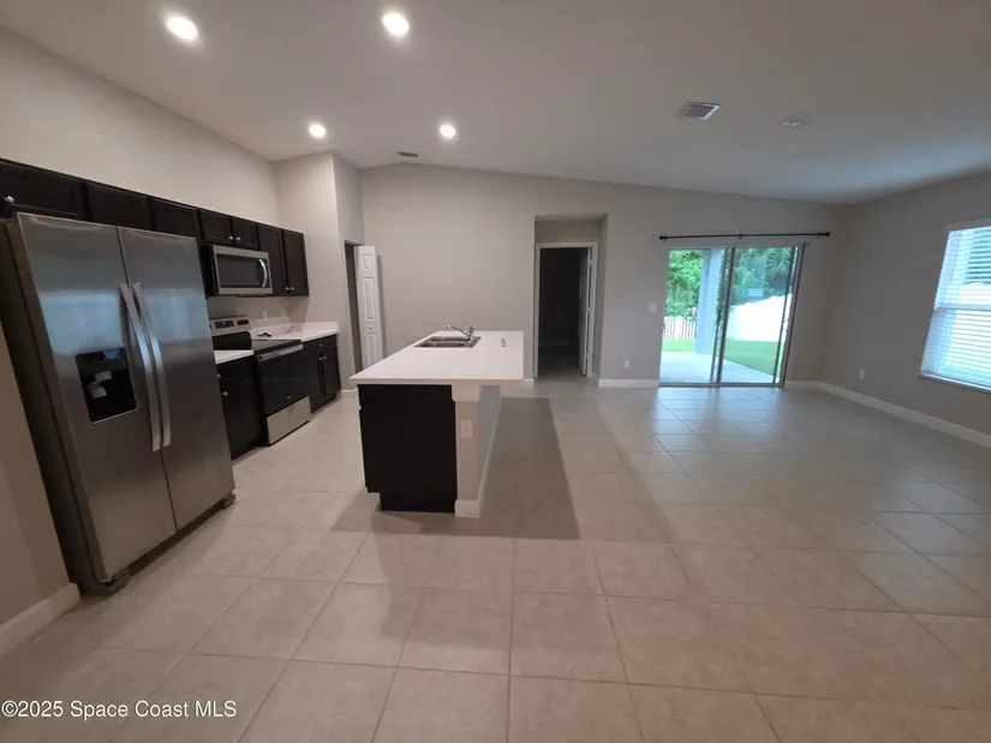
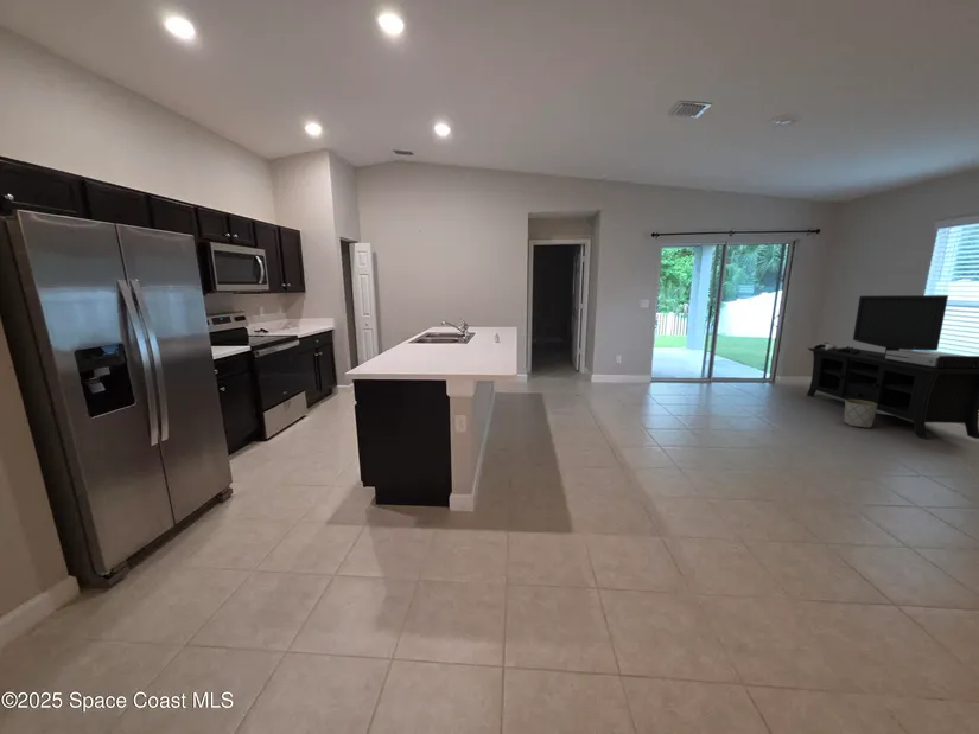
+ media console [806,294,979,440]
+ planter [843,400,877,429]
